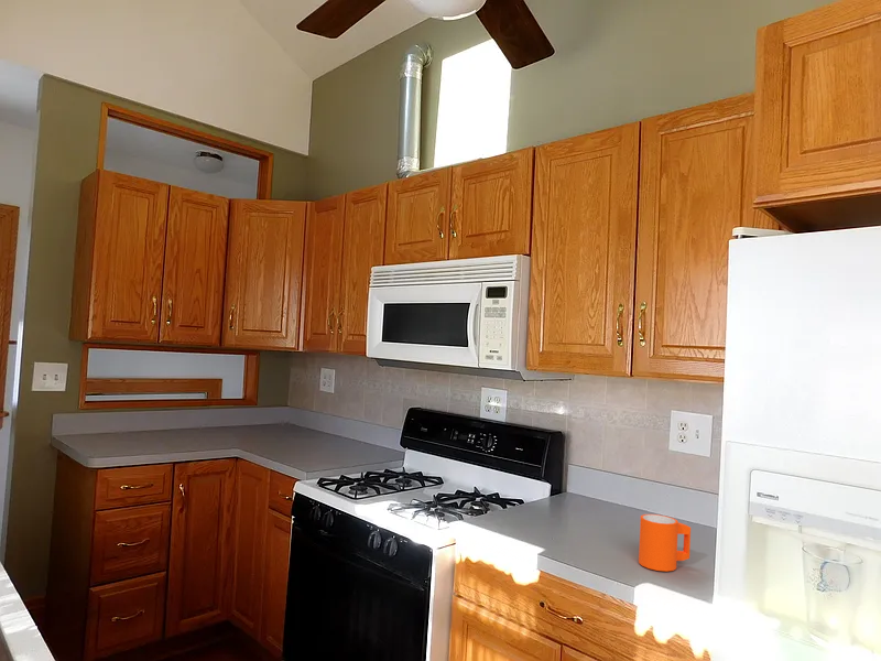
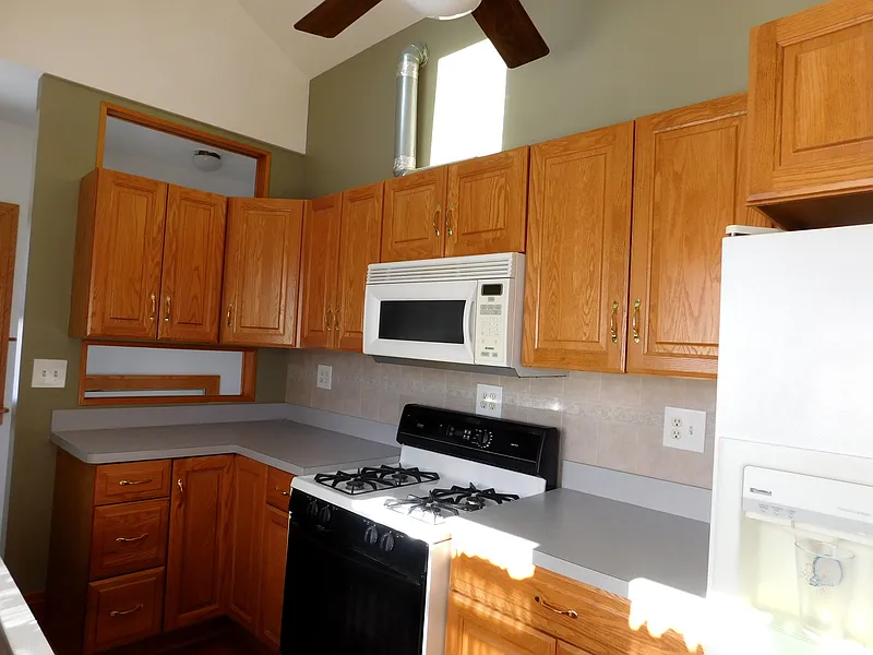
- mug [638,513,692,573]
